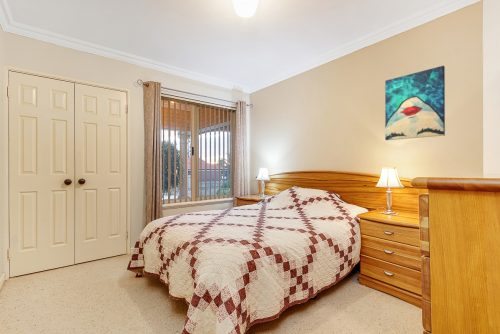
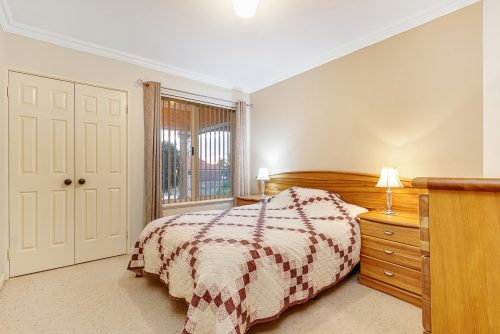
- wall art [384,65,446,141]
